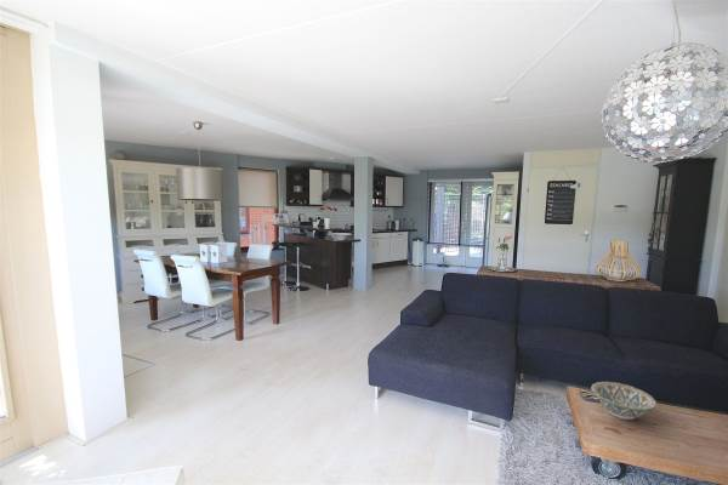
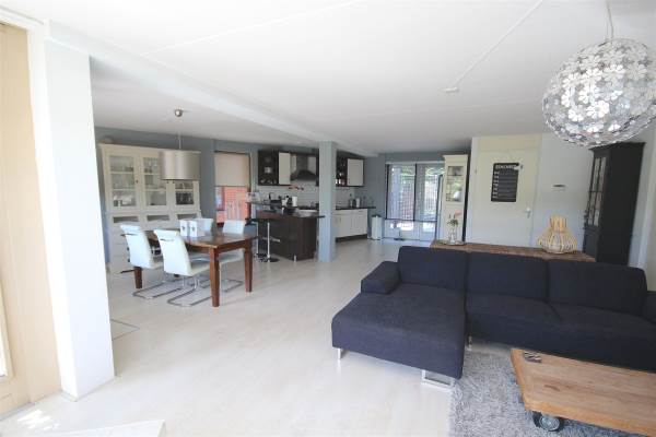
- decorative bowl [590,381,658,421]
